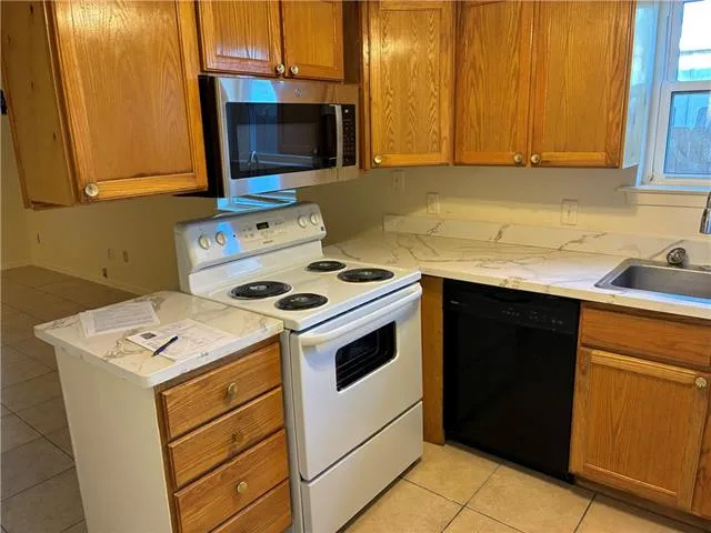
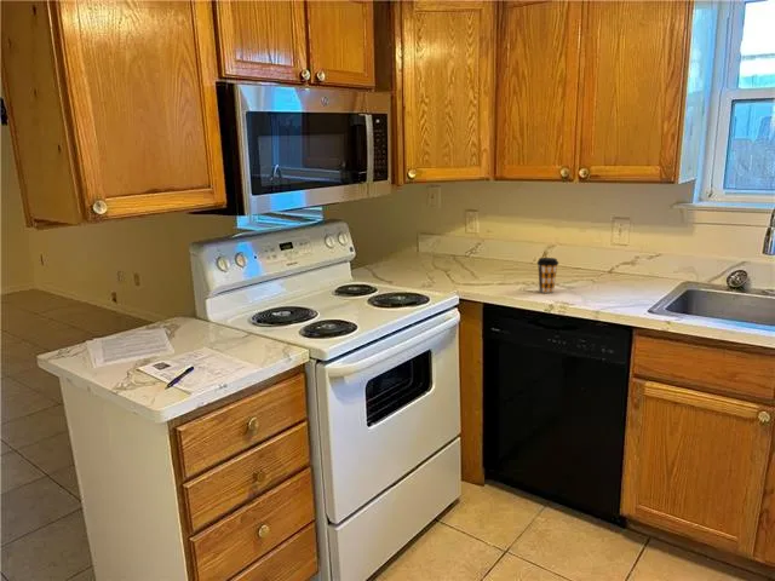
+ coffee cup [535,257,559,294]
